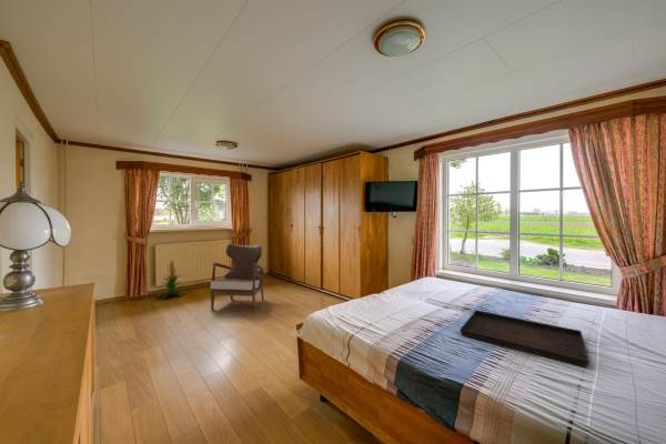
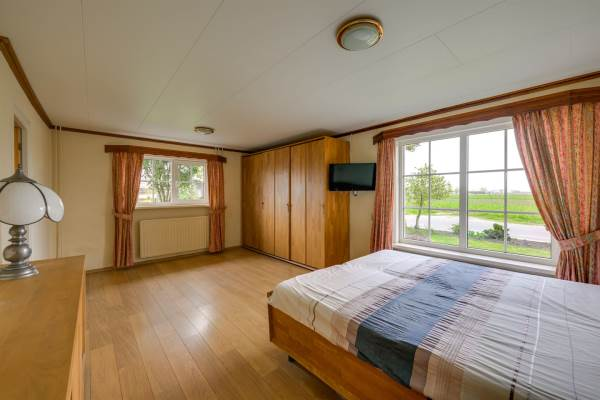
- serving tray [460,309,591,369]
- armchair [210,243,265,312]
- indoor plant [157,258,189,299]
